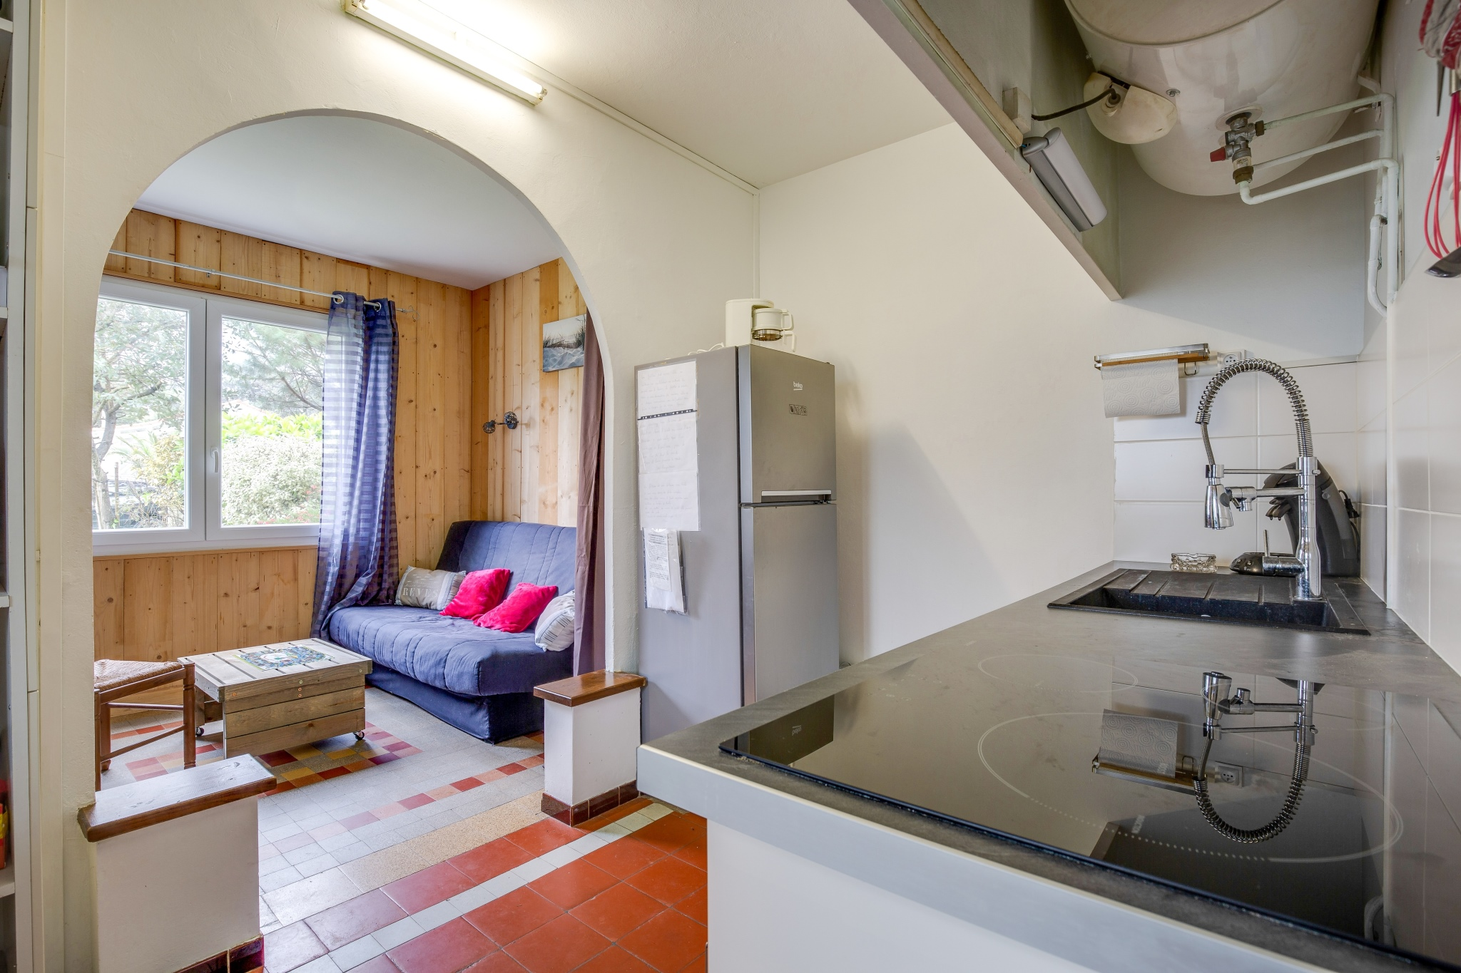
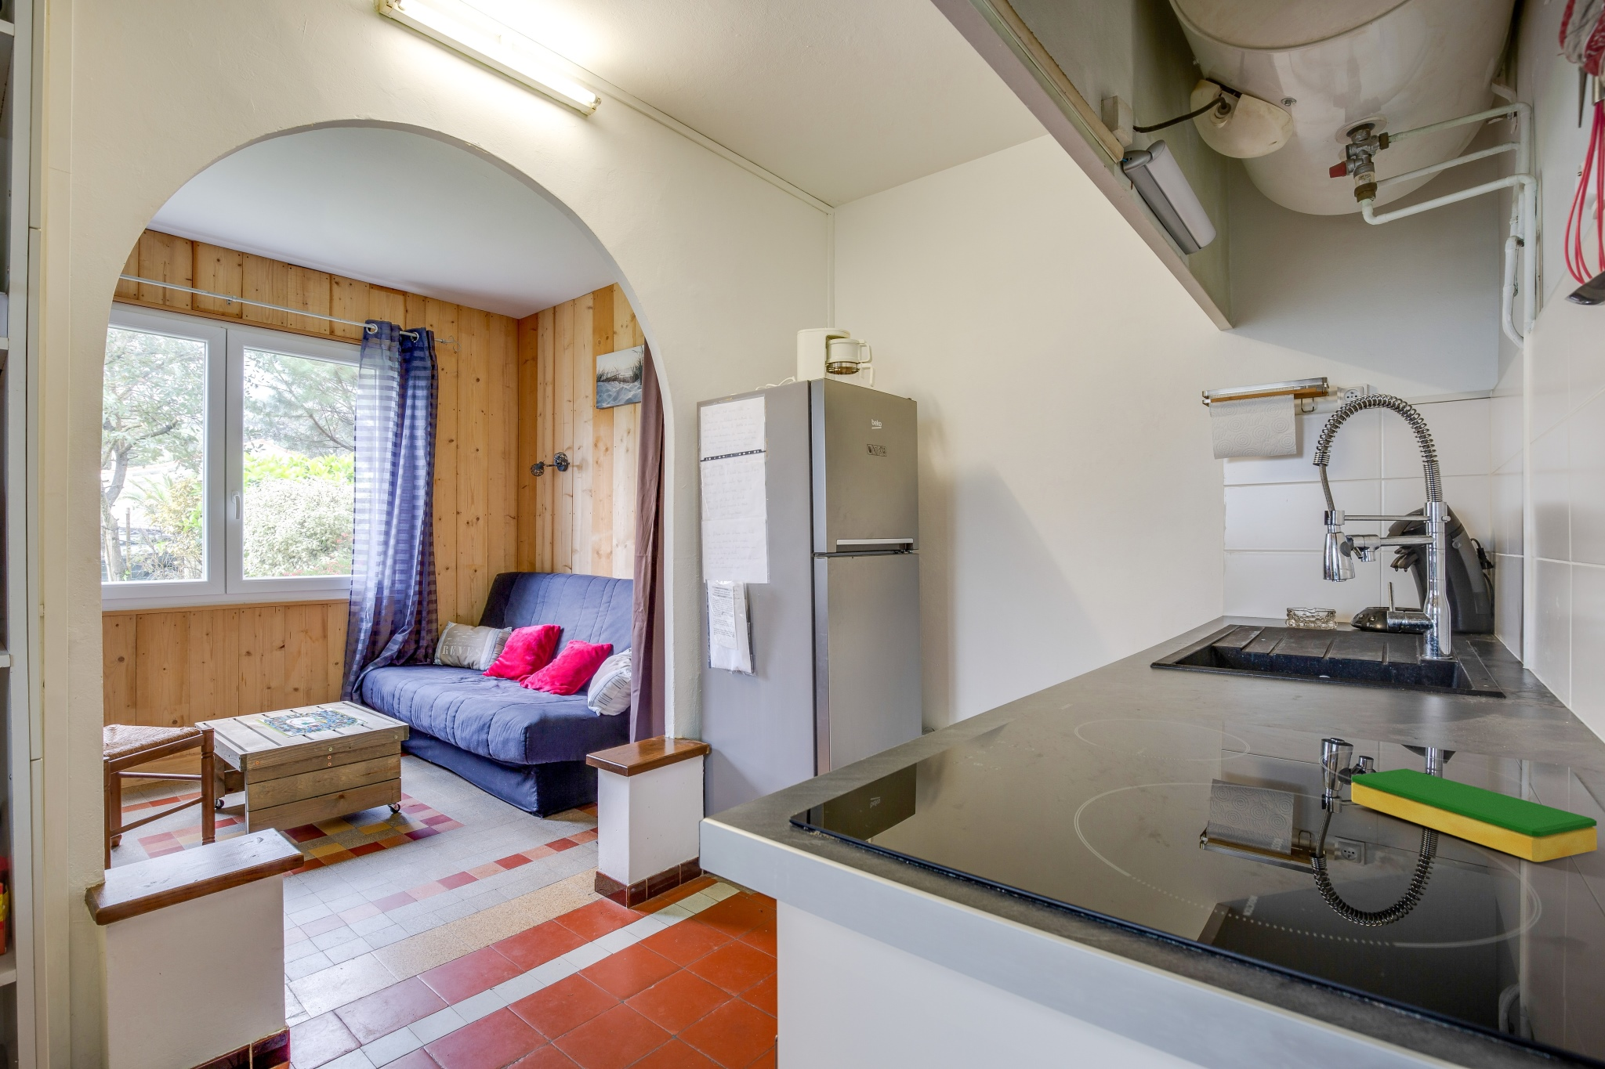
+ dish sponge [1351,767,1598,863]
